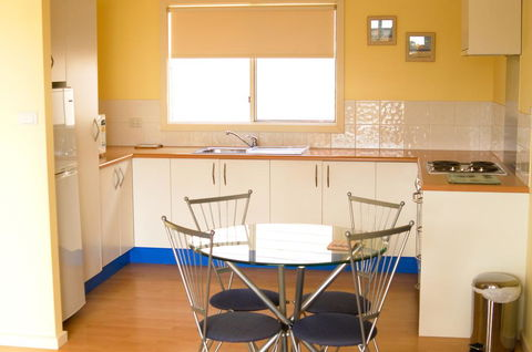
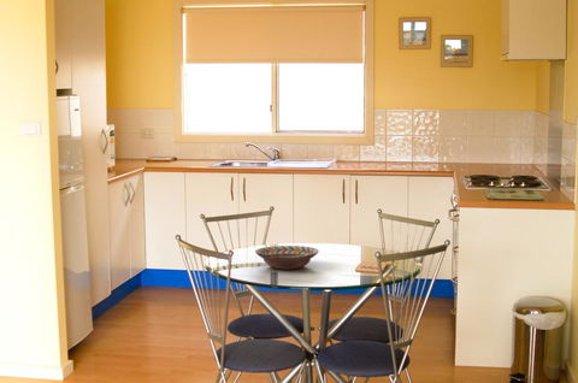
+ decorative bowl [254,244,319,271]
